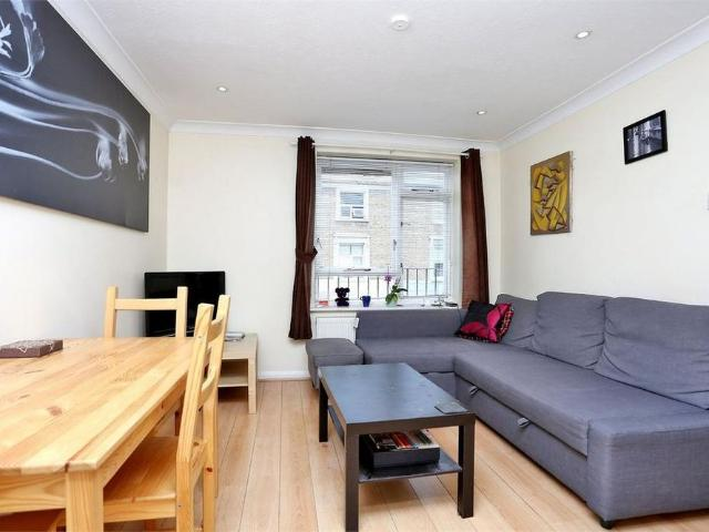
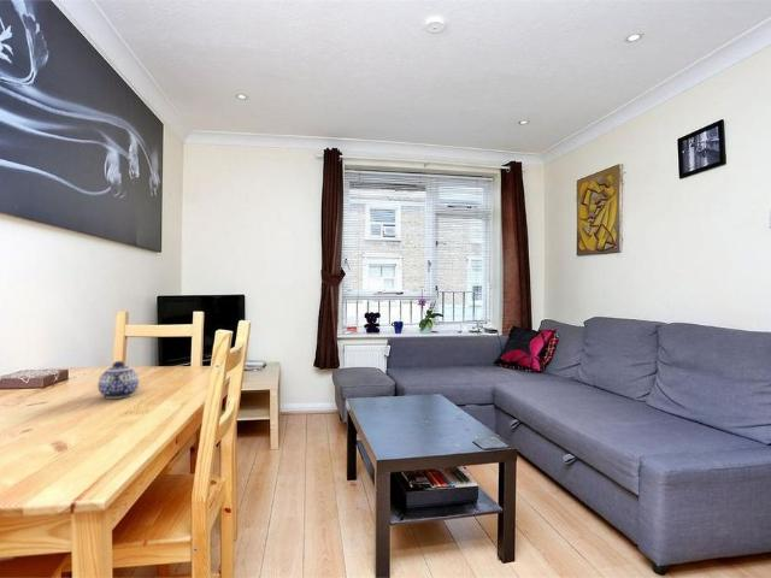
+ teapot [96,360,140,400]
